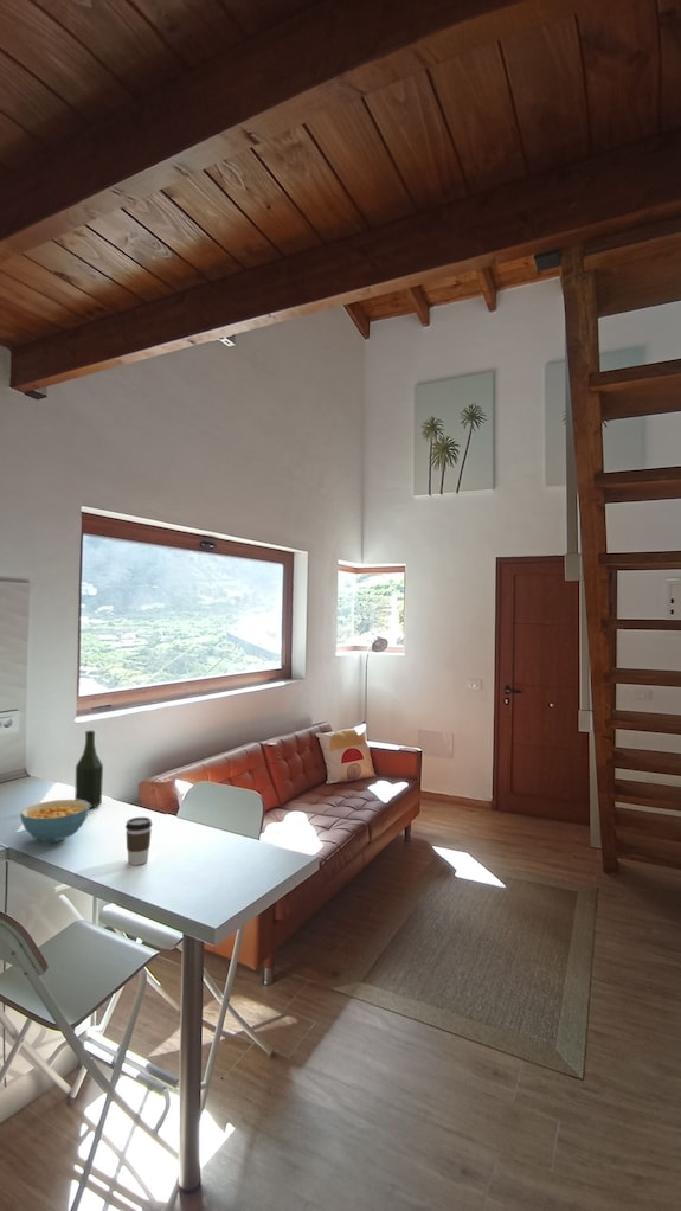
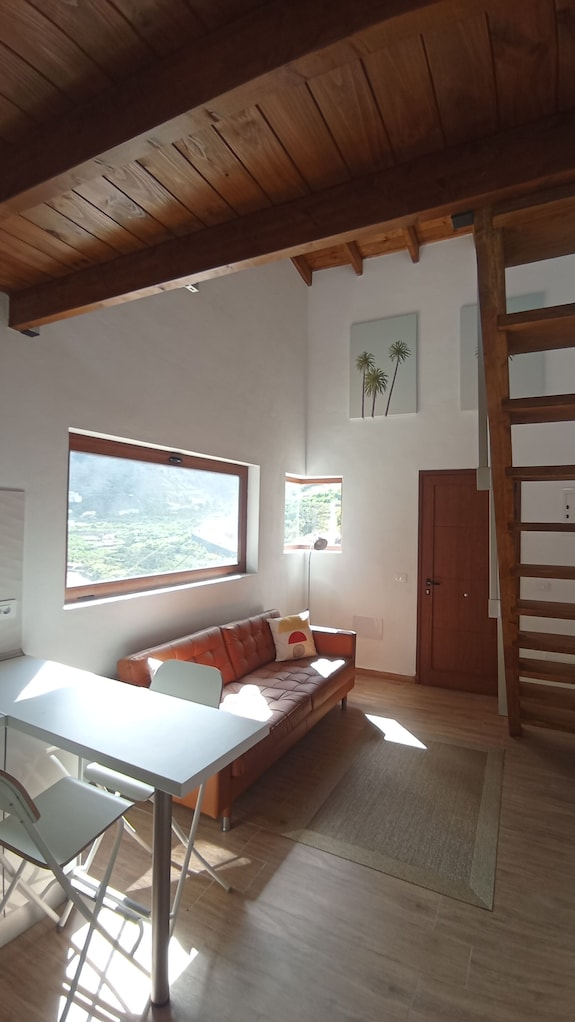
- cereal bowl [19,799,91,844]
- coffee cup [124,816,153,866]
- bottle [73,730,104,809]
